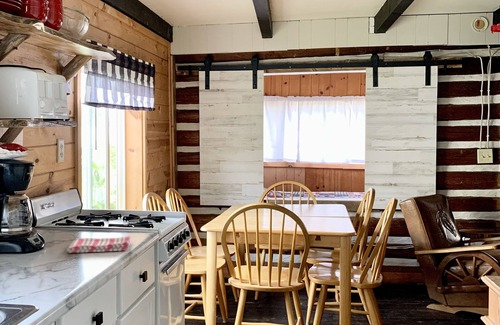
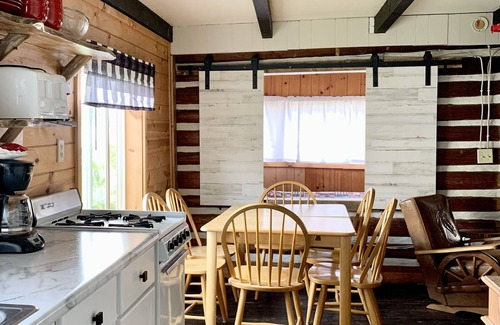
- dish towel [66,235,132,254]
